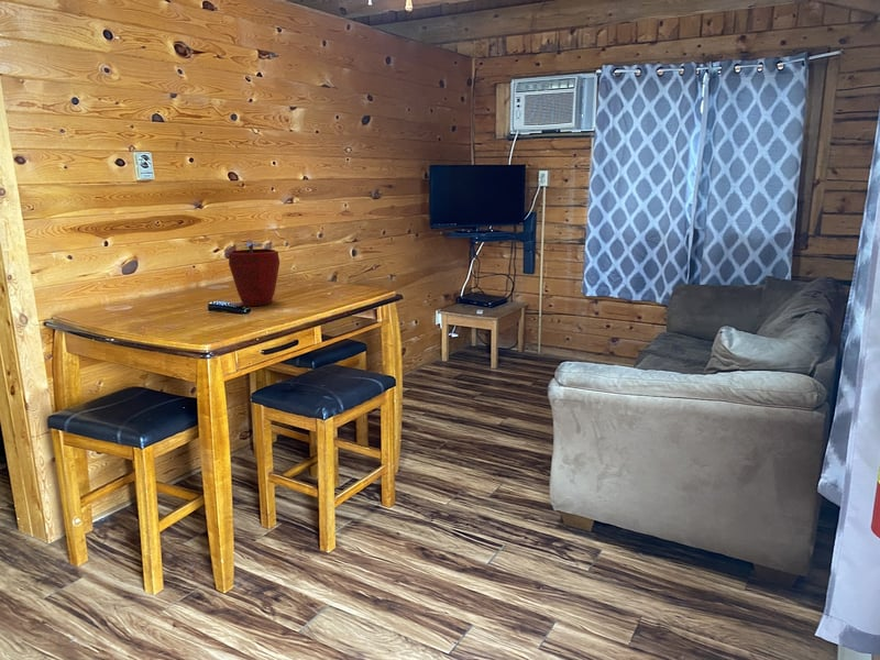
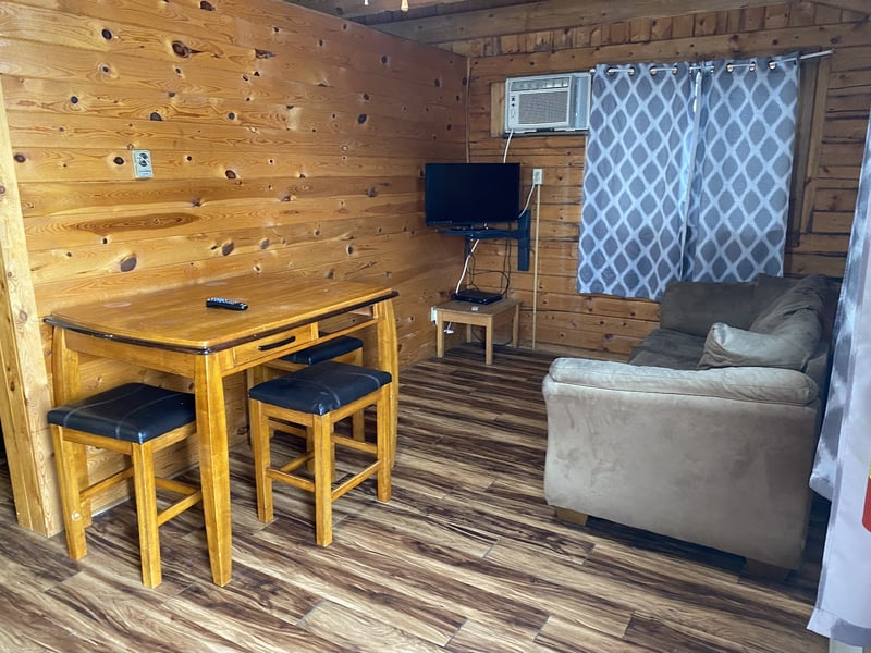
- potted flower [226,238,280,307]
